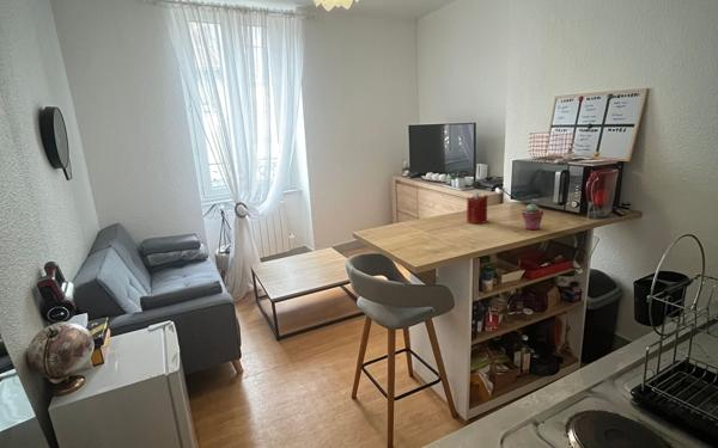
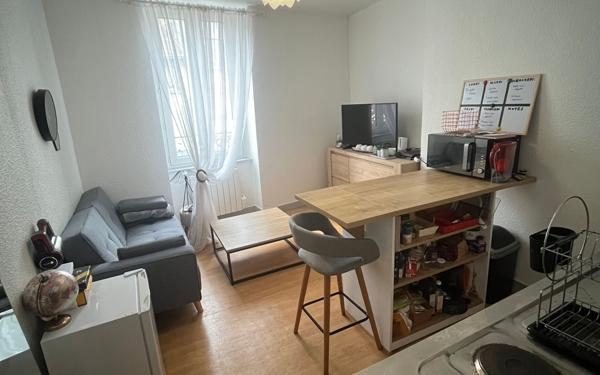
- candle [466,191,489,225]
- potted succulent [521,202,544,231]
